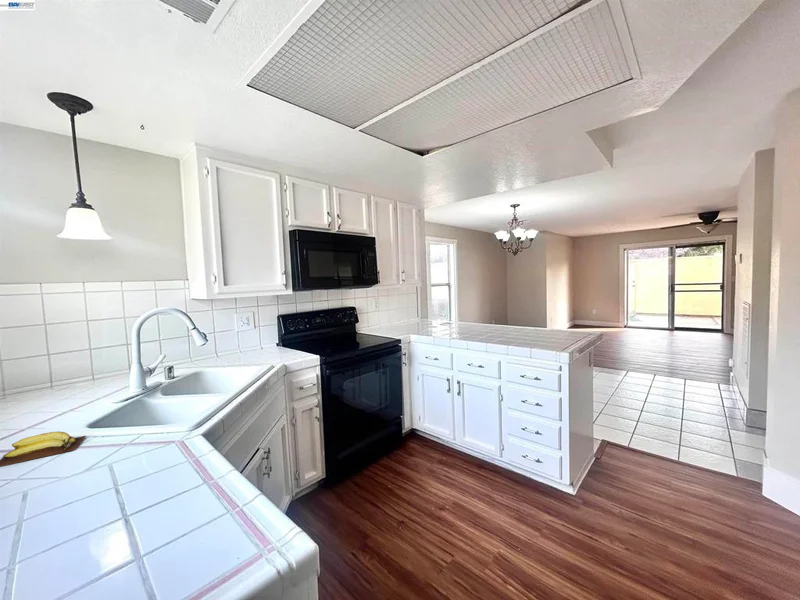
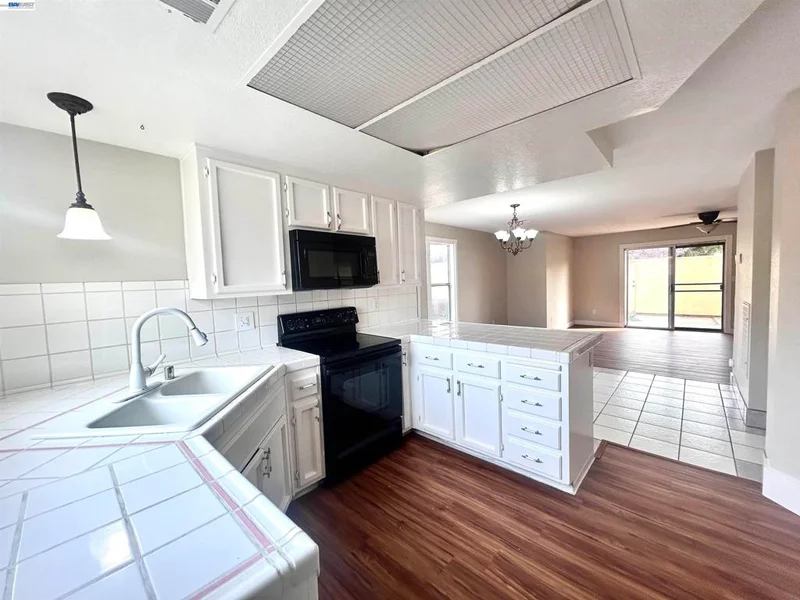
- banana [0,430,87,467]
